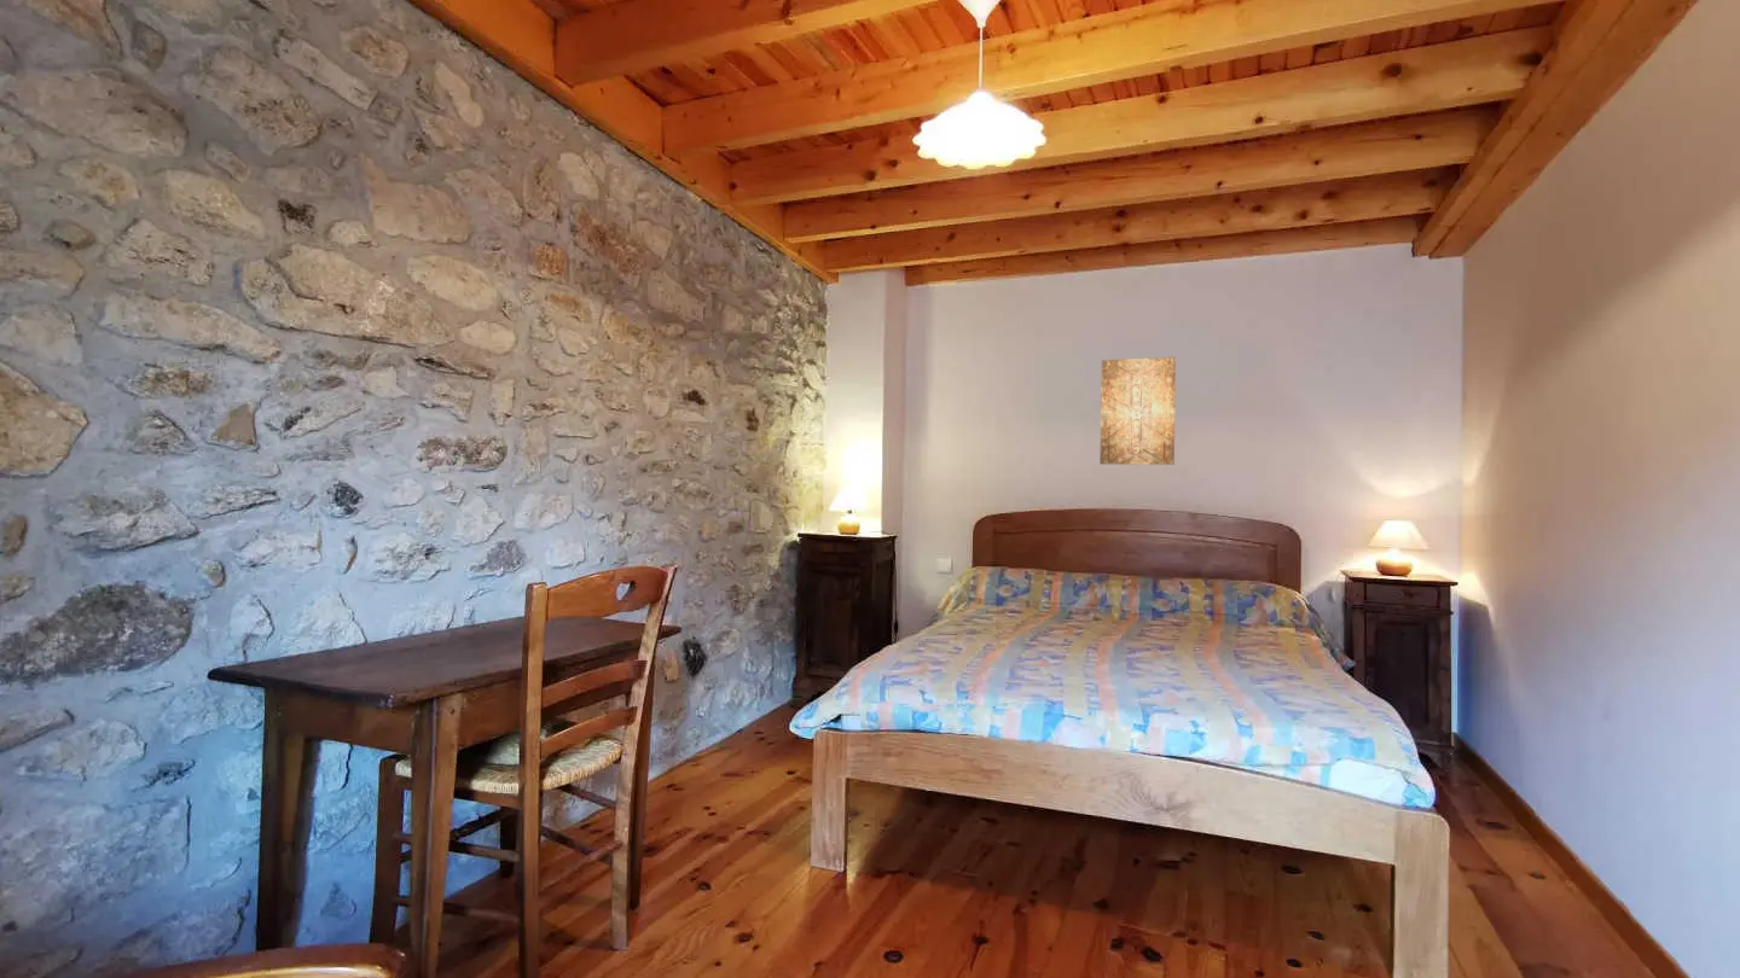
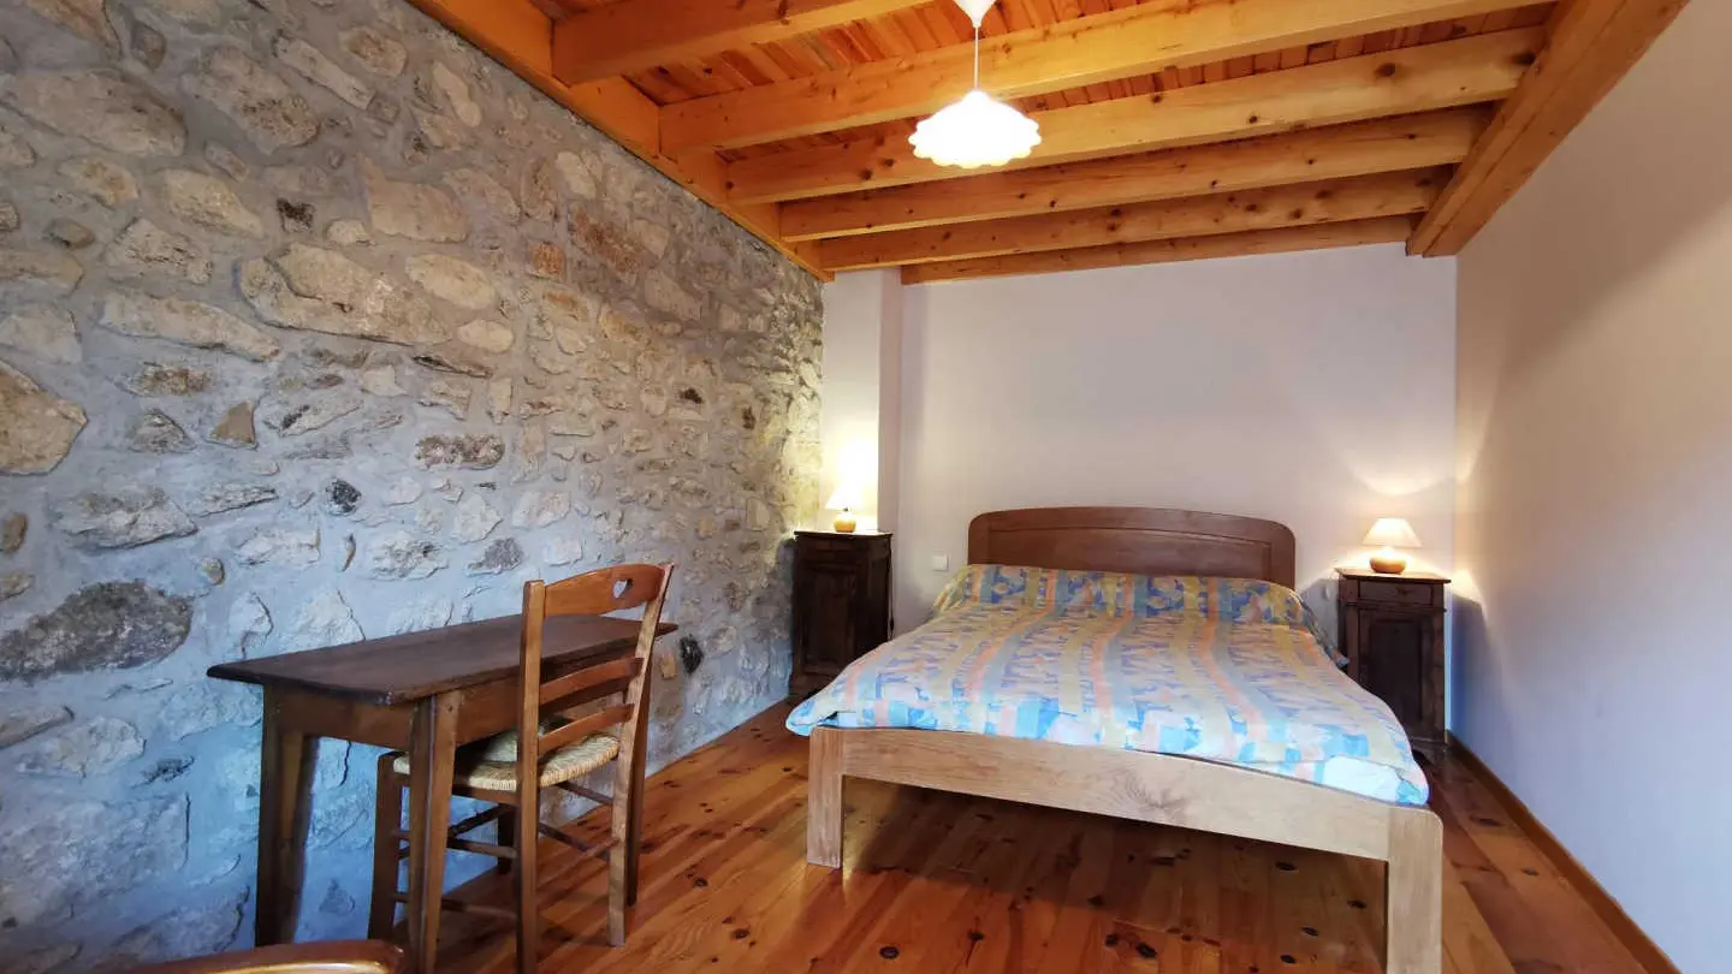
- wall art [1098,356,1177,466]
